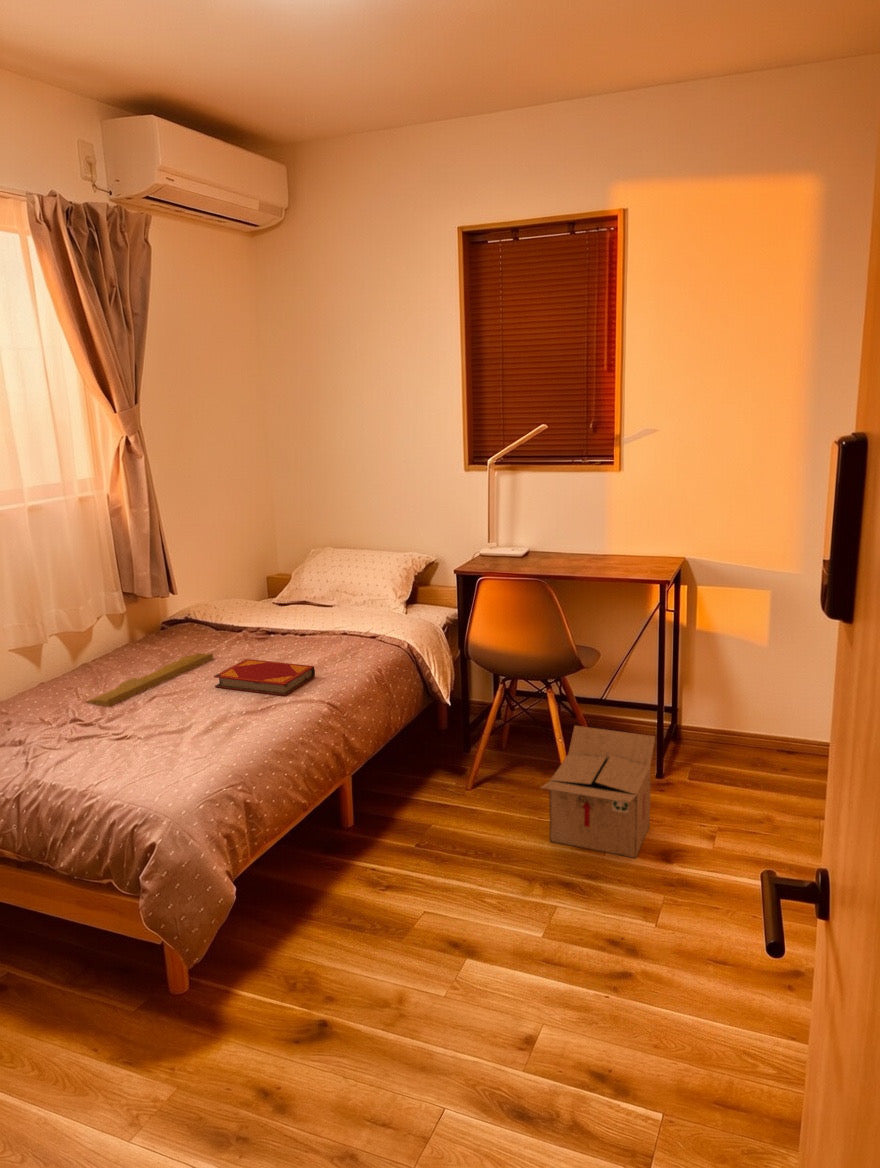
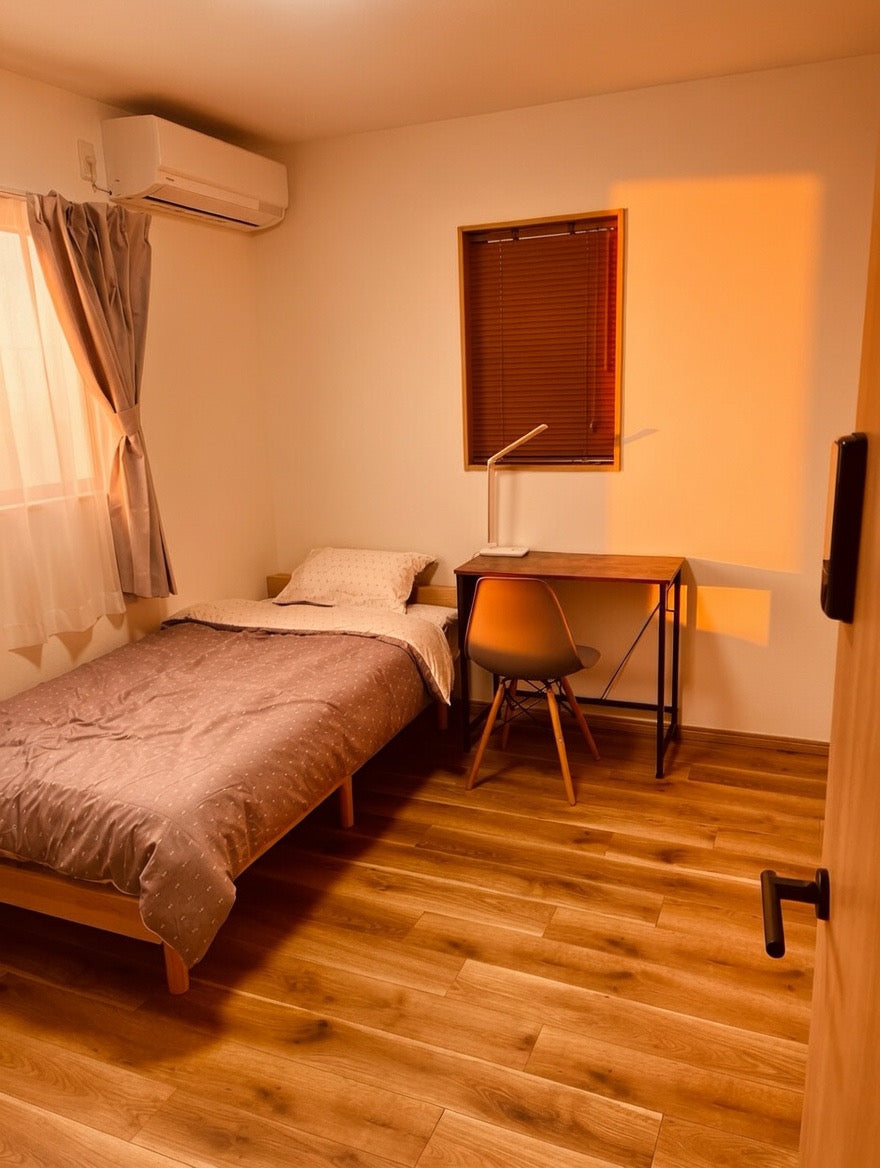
- cushion [84,652,214,708]
- cardboard box [539,724,656,859]
- hardback book [213,658,316,697]
